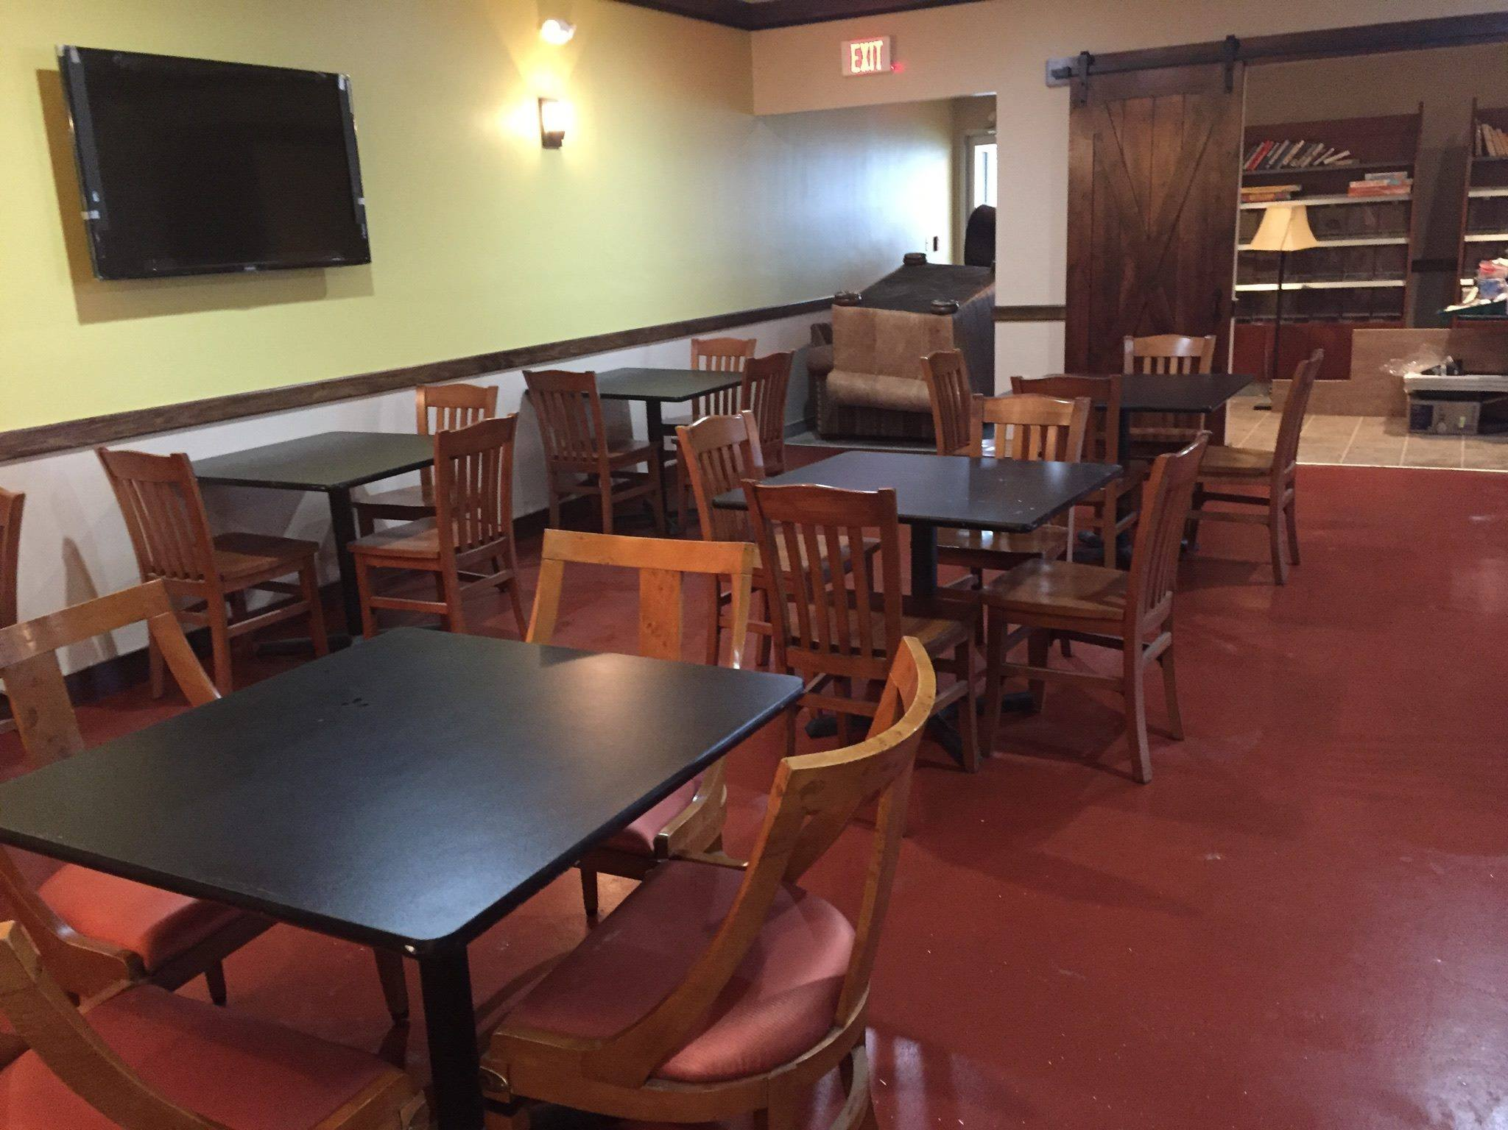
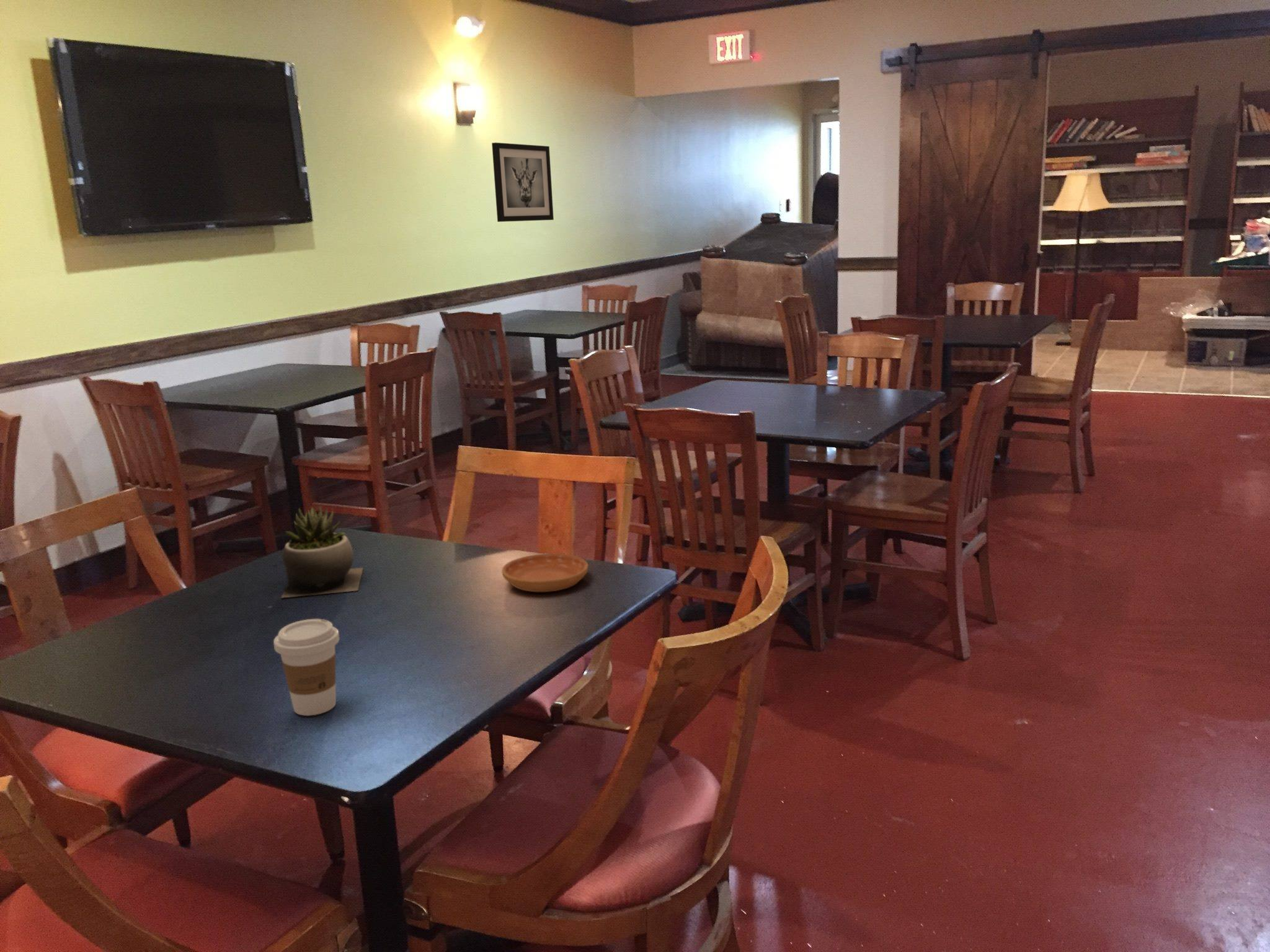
+ succulent plant [280,505,364,598]
+ wall art [491,142,554,223]
+ coffee cup [273,619,340,716]
+ saucer [501,553,588,593]
